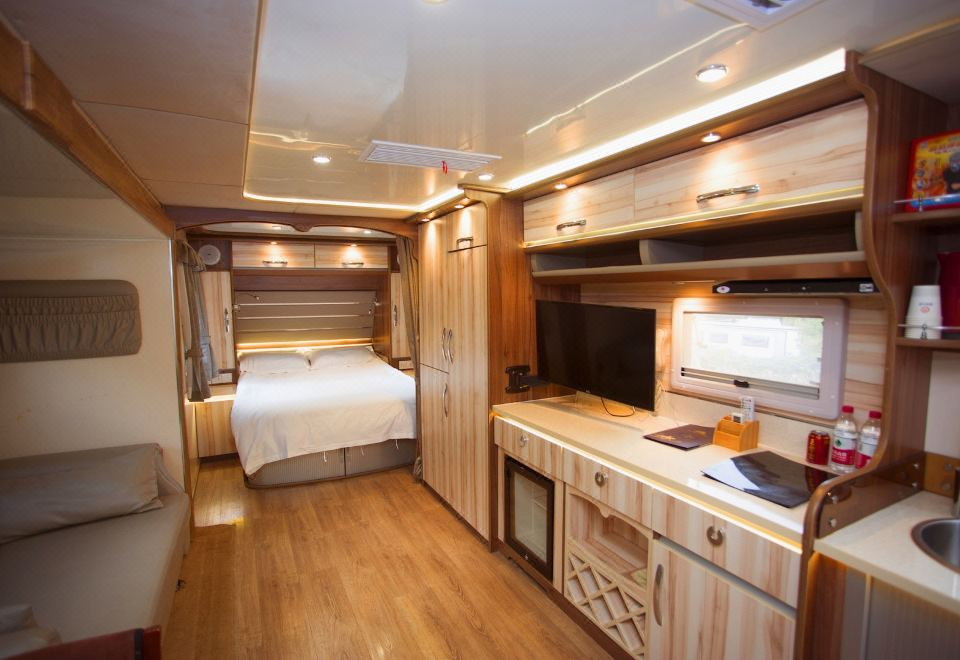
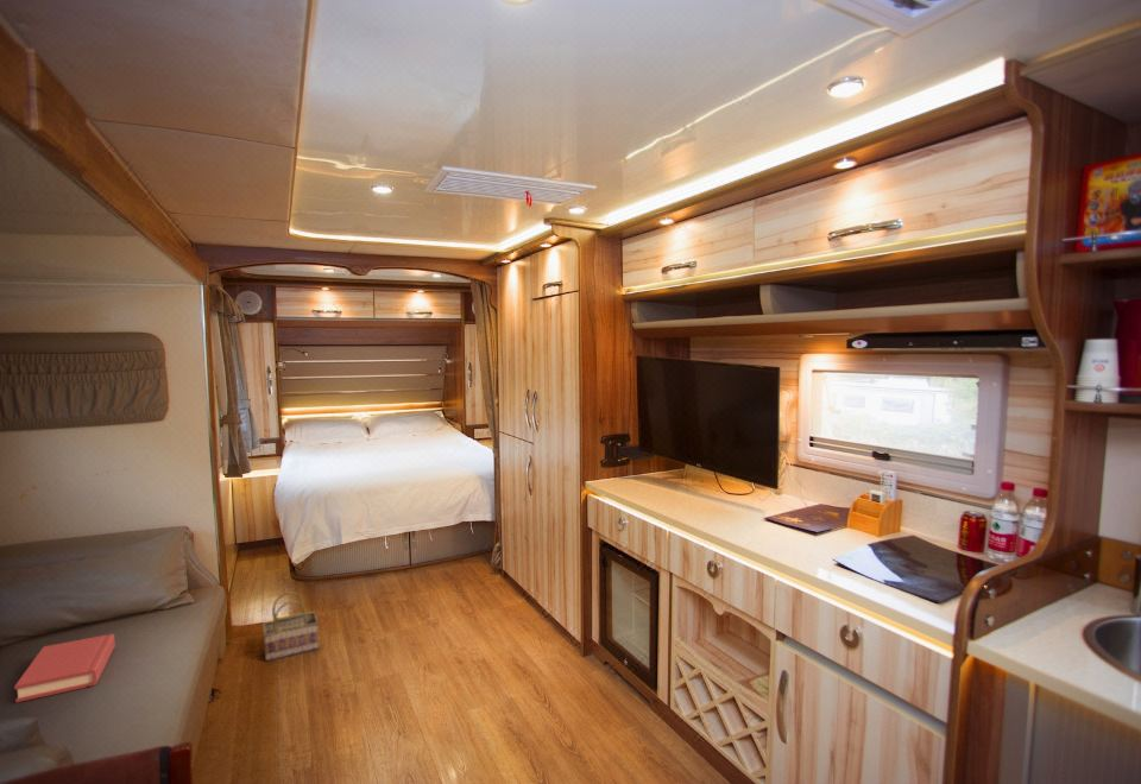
+ basket [261,590,320,663]
+ hardback book [13,633,116,704]
